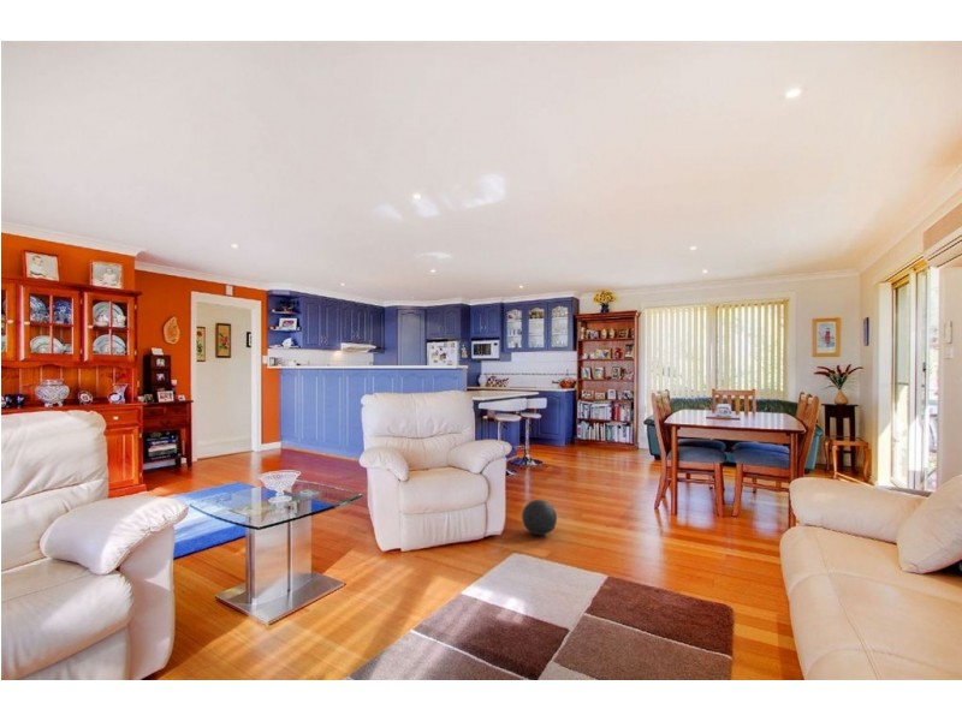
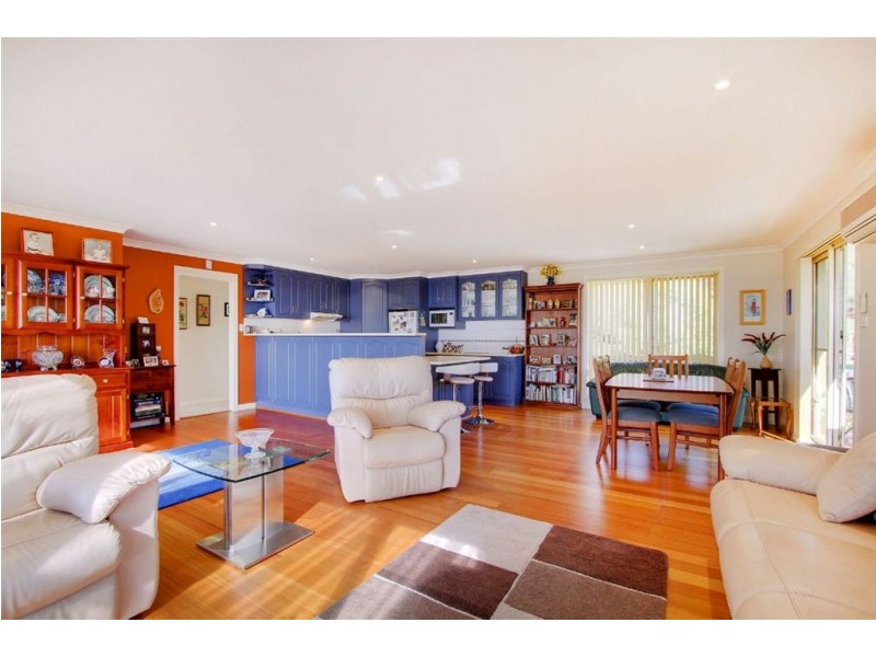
- ball [521,499,558,536]
